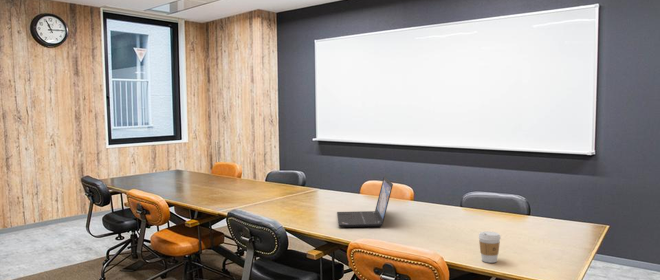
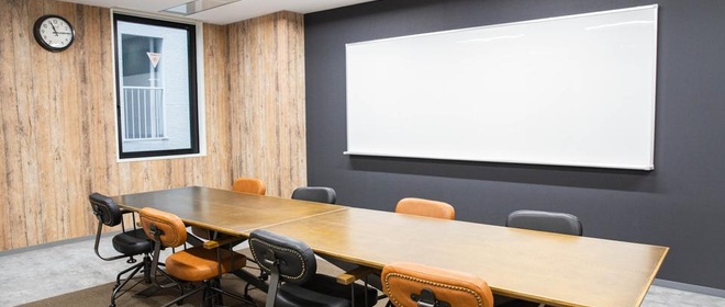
- laptop [336,175,394,228]
- coffee cup [478,230,502,264]
